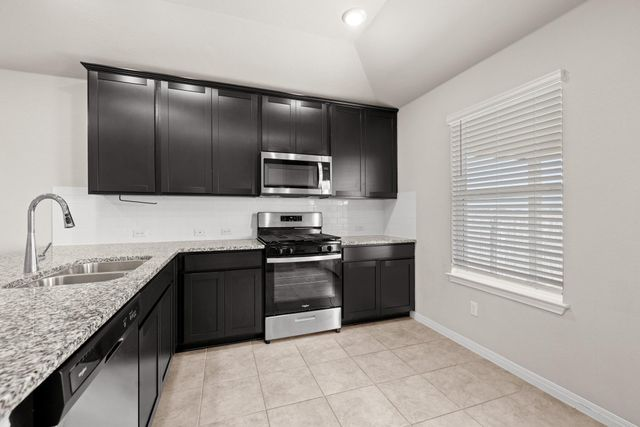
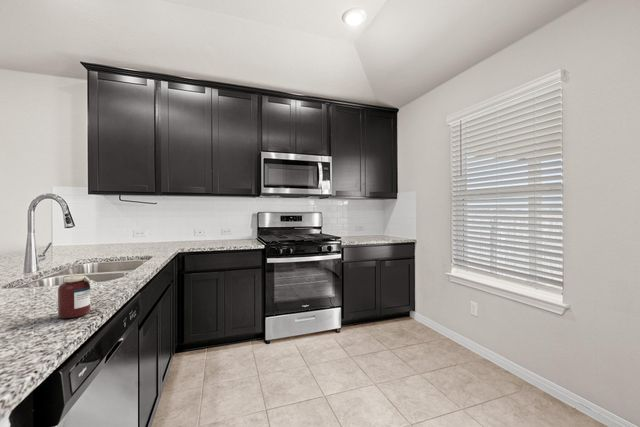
+ jar [57,274,104,319]
